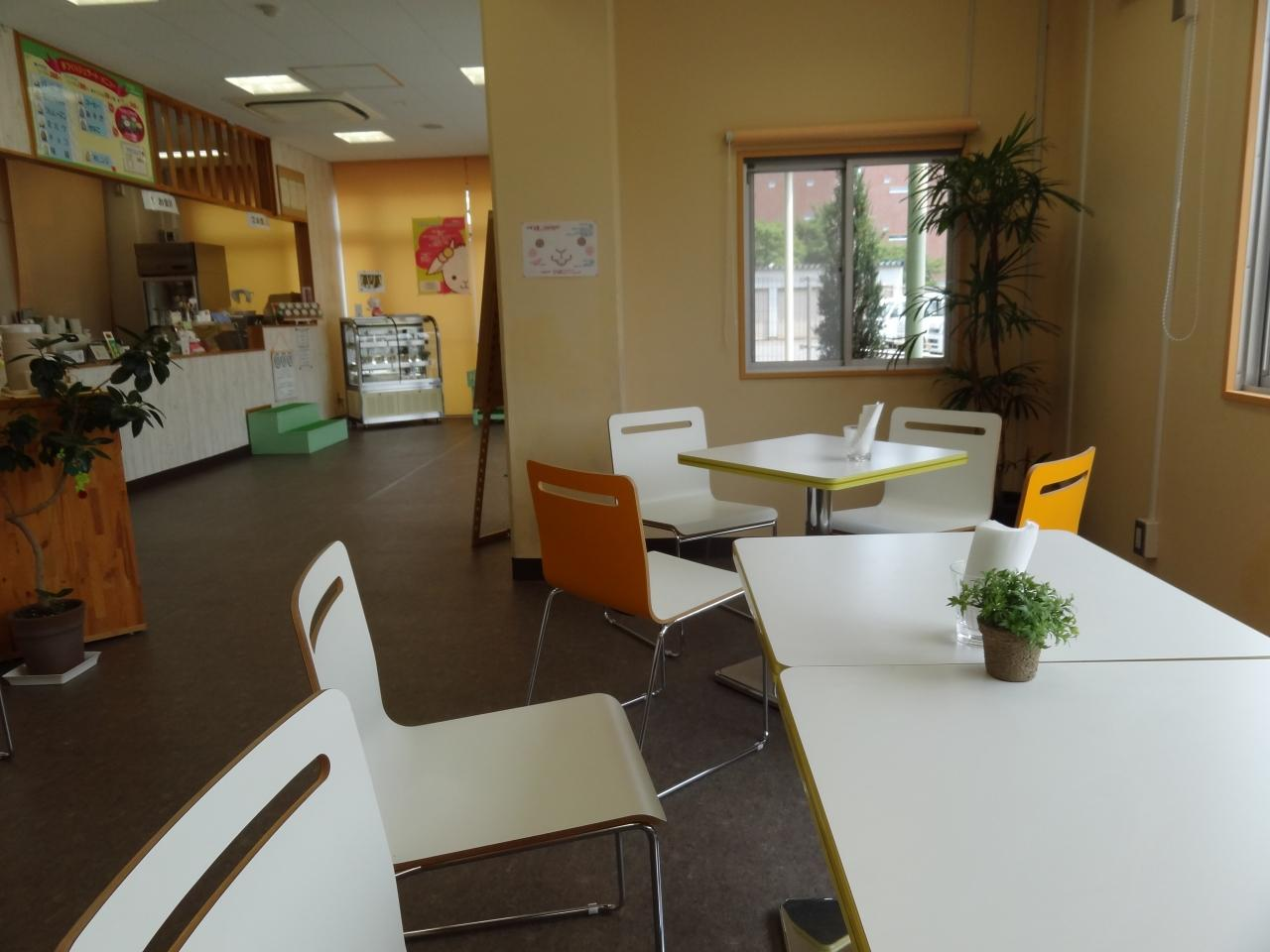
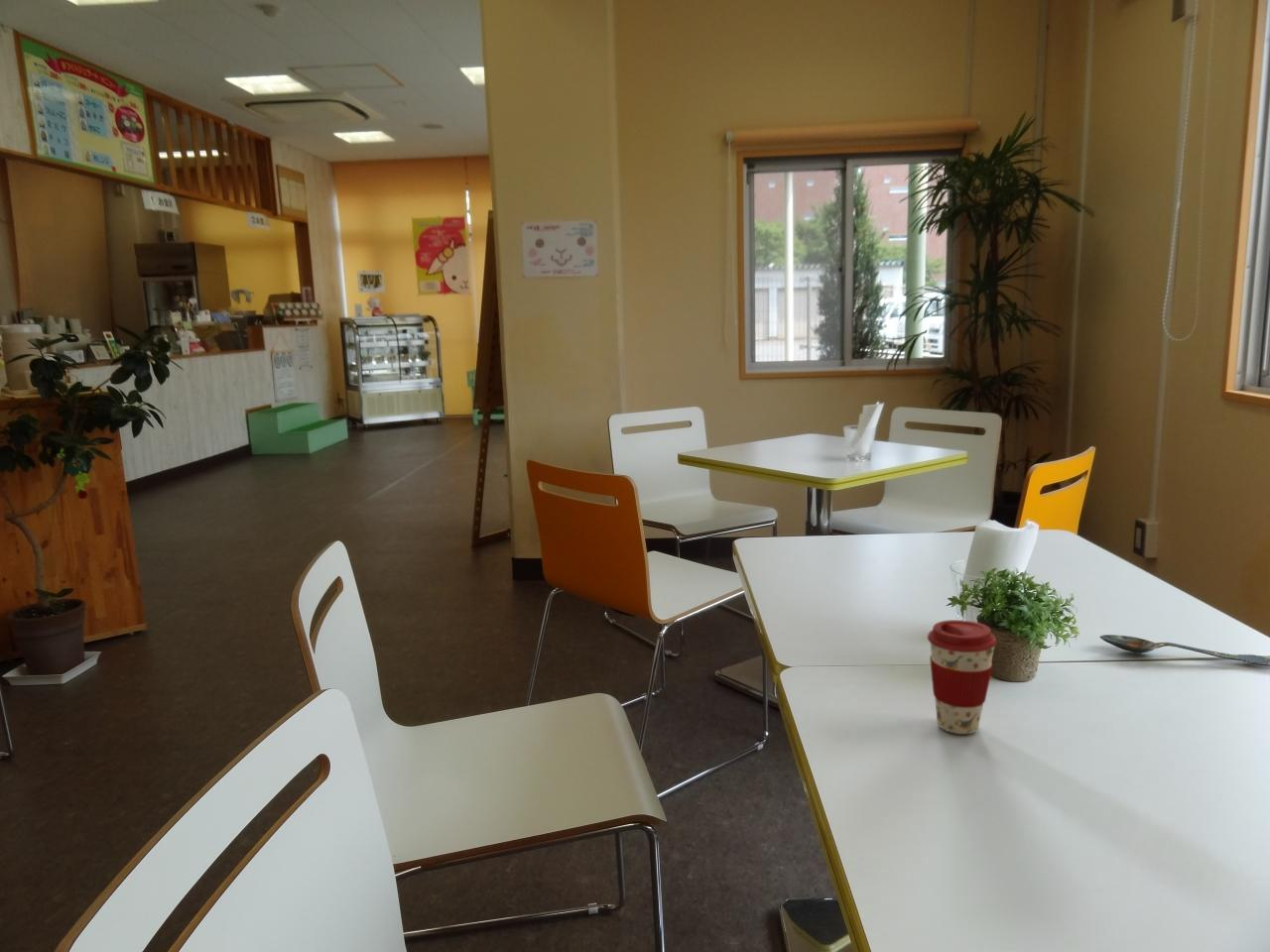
+ spoon [1099,634,1270,667]
+ coffee cup [927,619,998,735]
